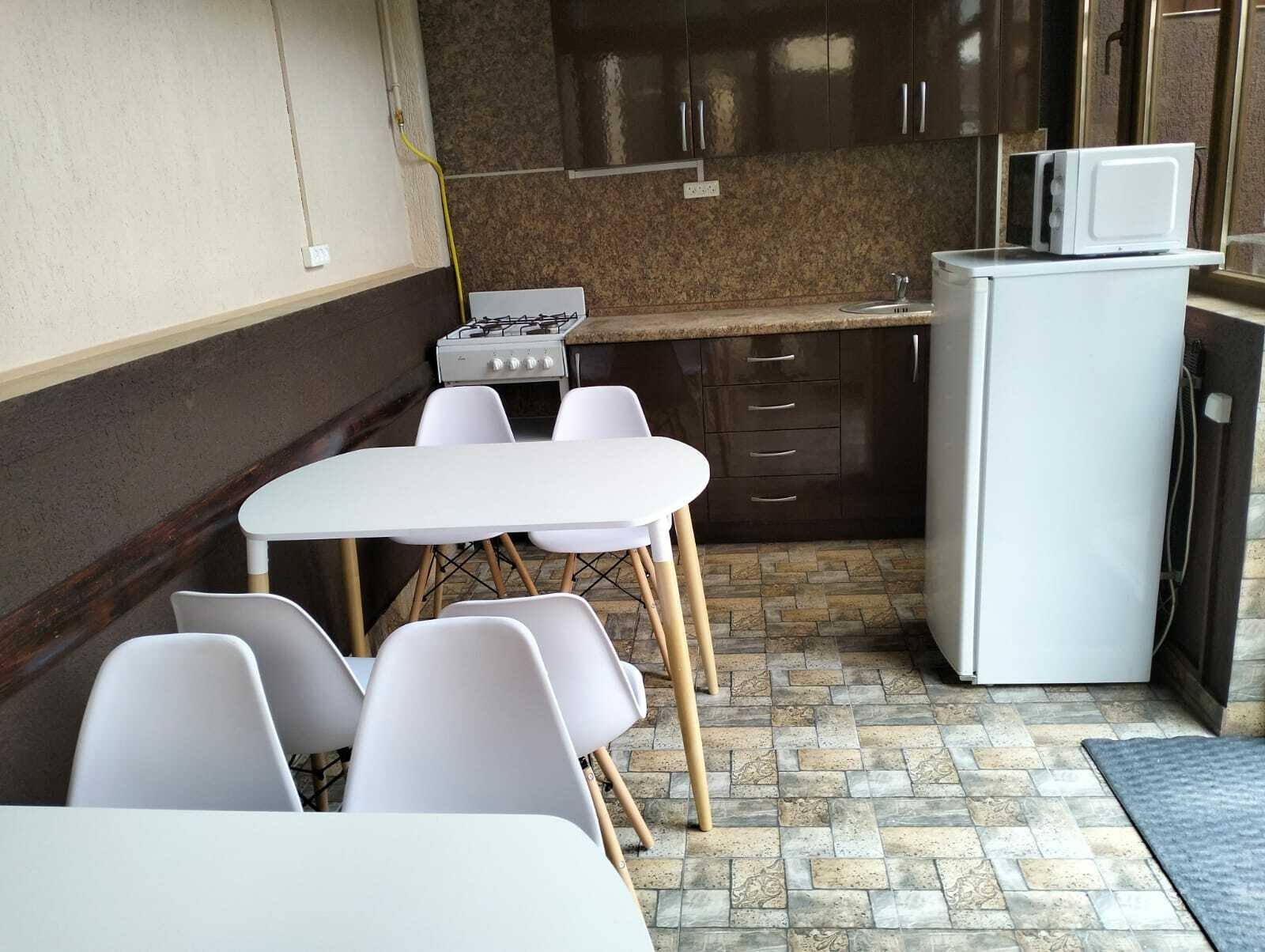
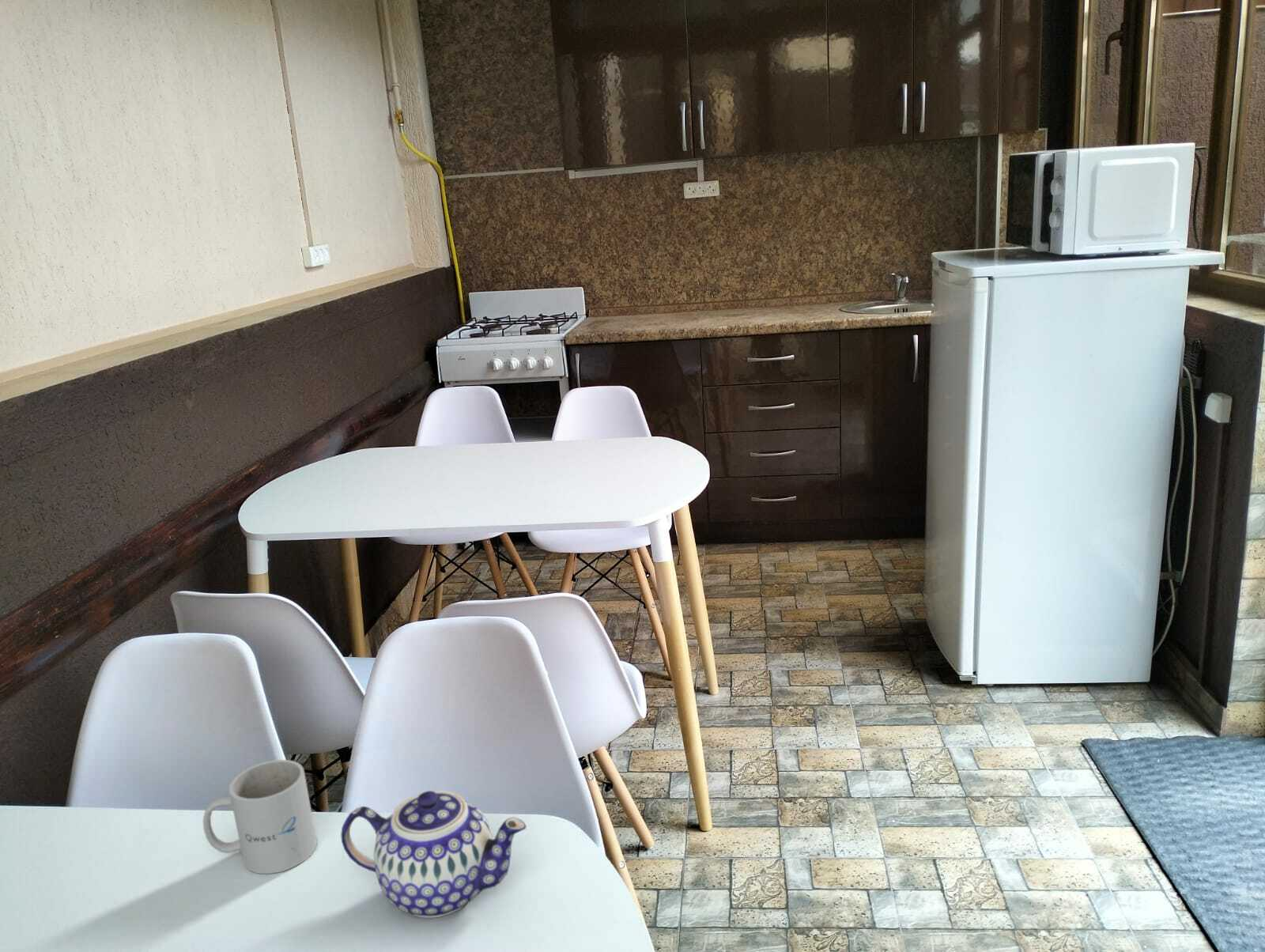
+ mug [202,759,317,875]
+ teapot [340,790,527,919]
